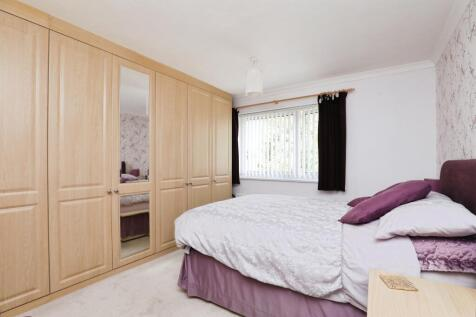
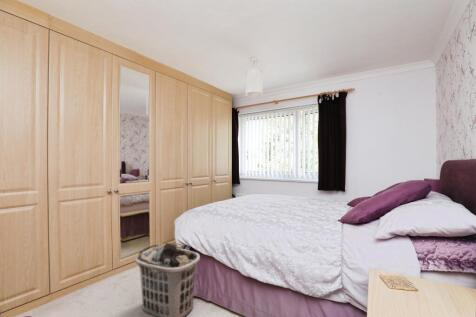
+ clothes hamper [134,242,201,317]
